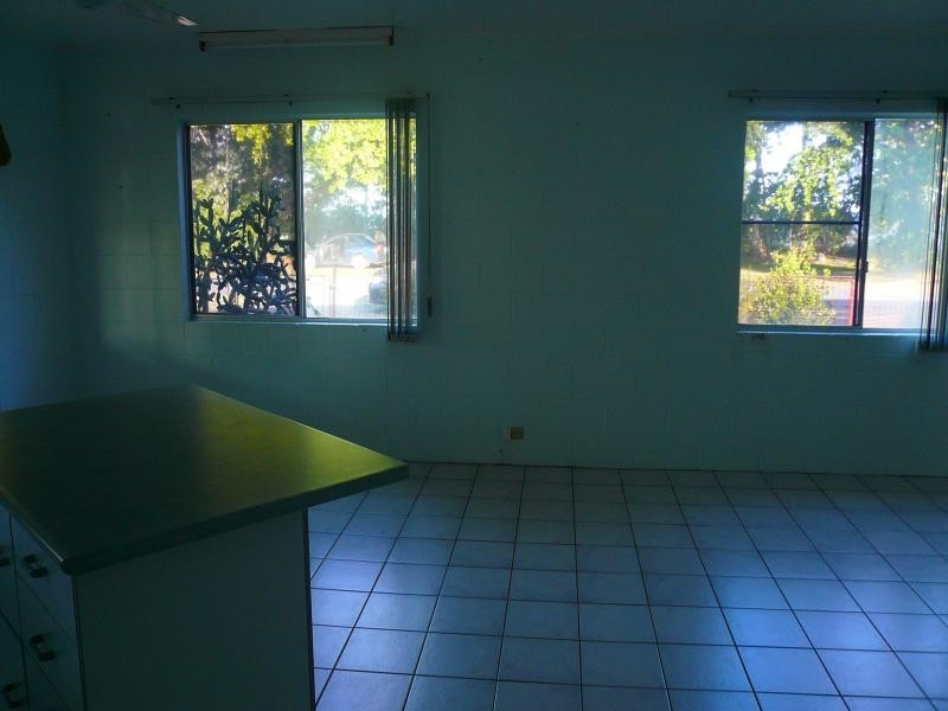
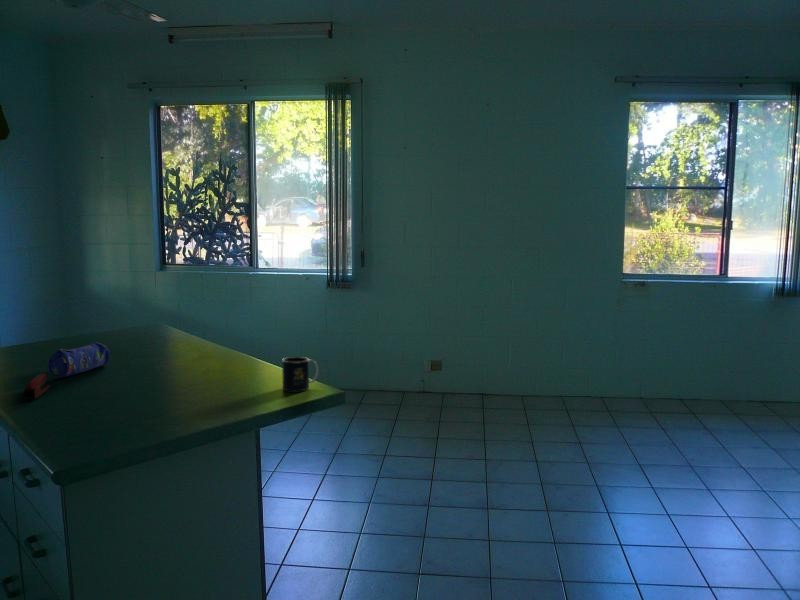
+ stapler [23,373,51,401]
+ mug [281,356,320,393]
+ pencil case [47,341,111,379]
